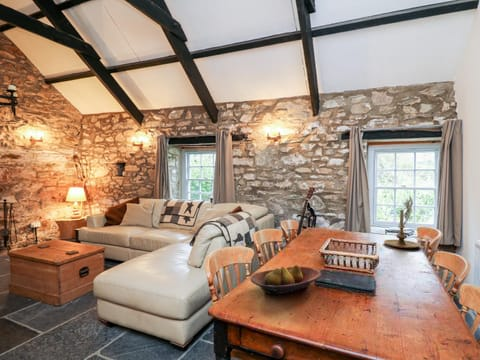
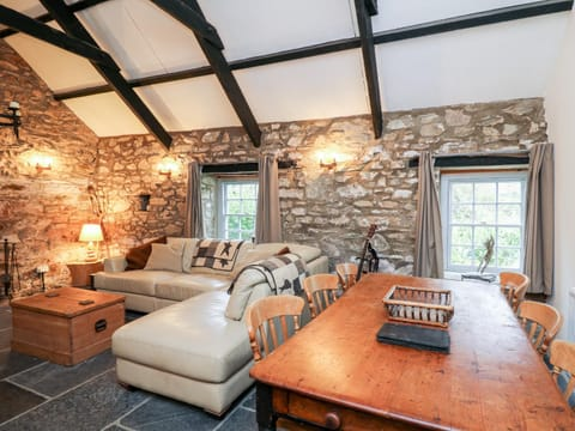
- candle holder [383,209,421,249]
- fruit bowl [249,264,322,295]
